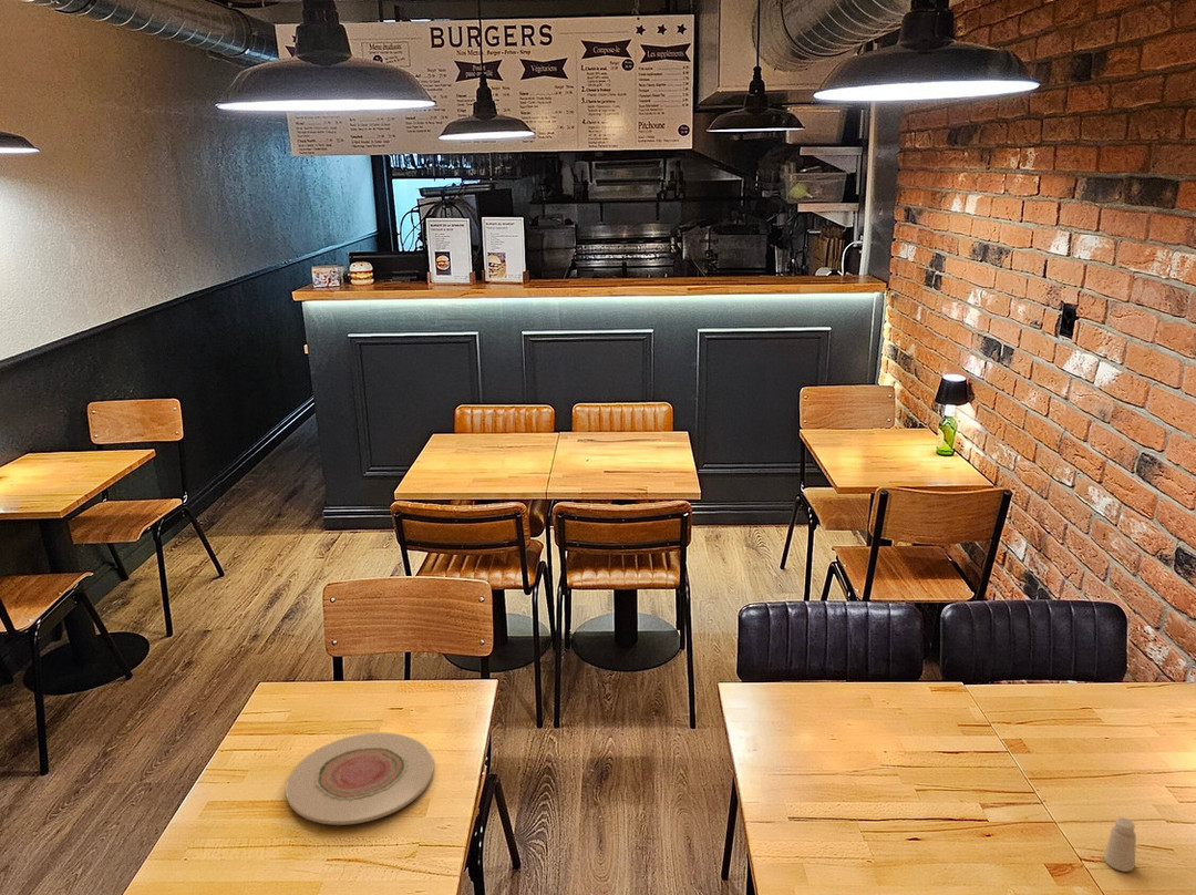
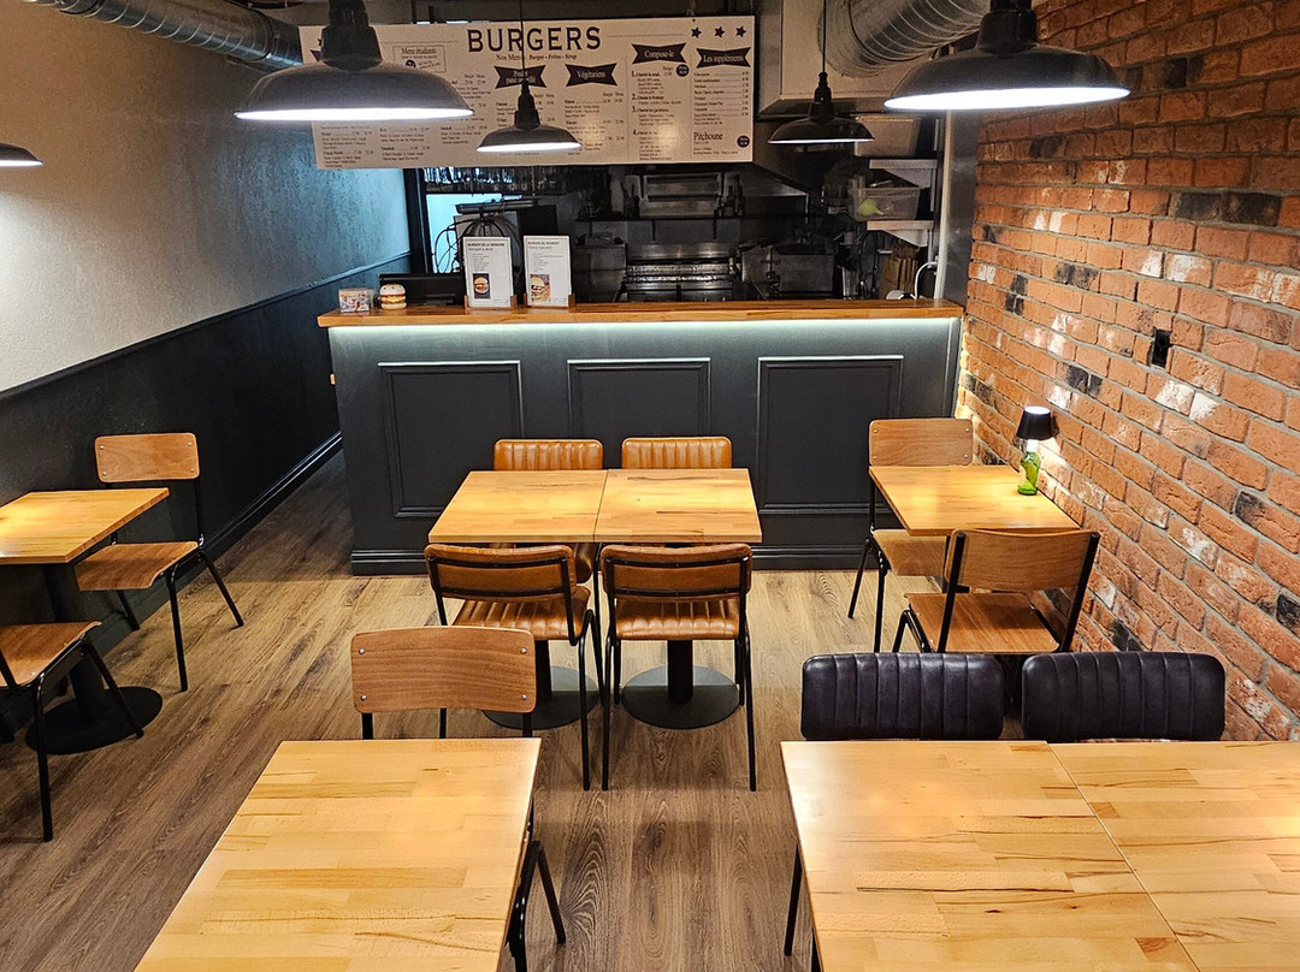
- plate [285,731,435,826]
- saltshaker [1103,816,1137,873]
